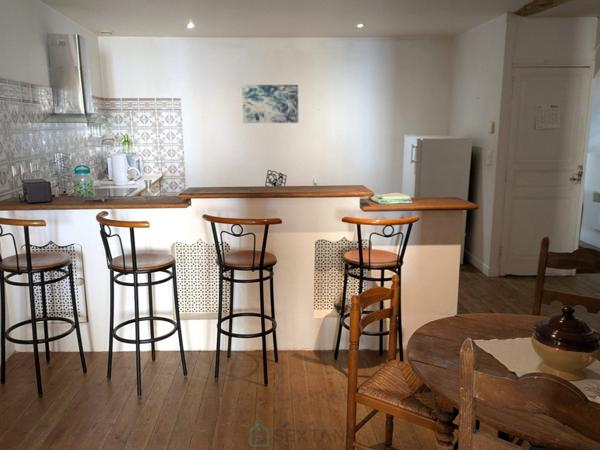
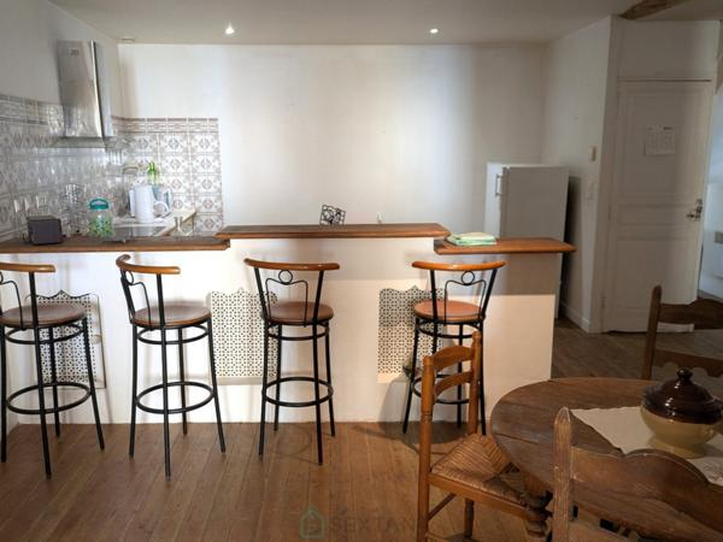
- wall art [241,84,299,124]
